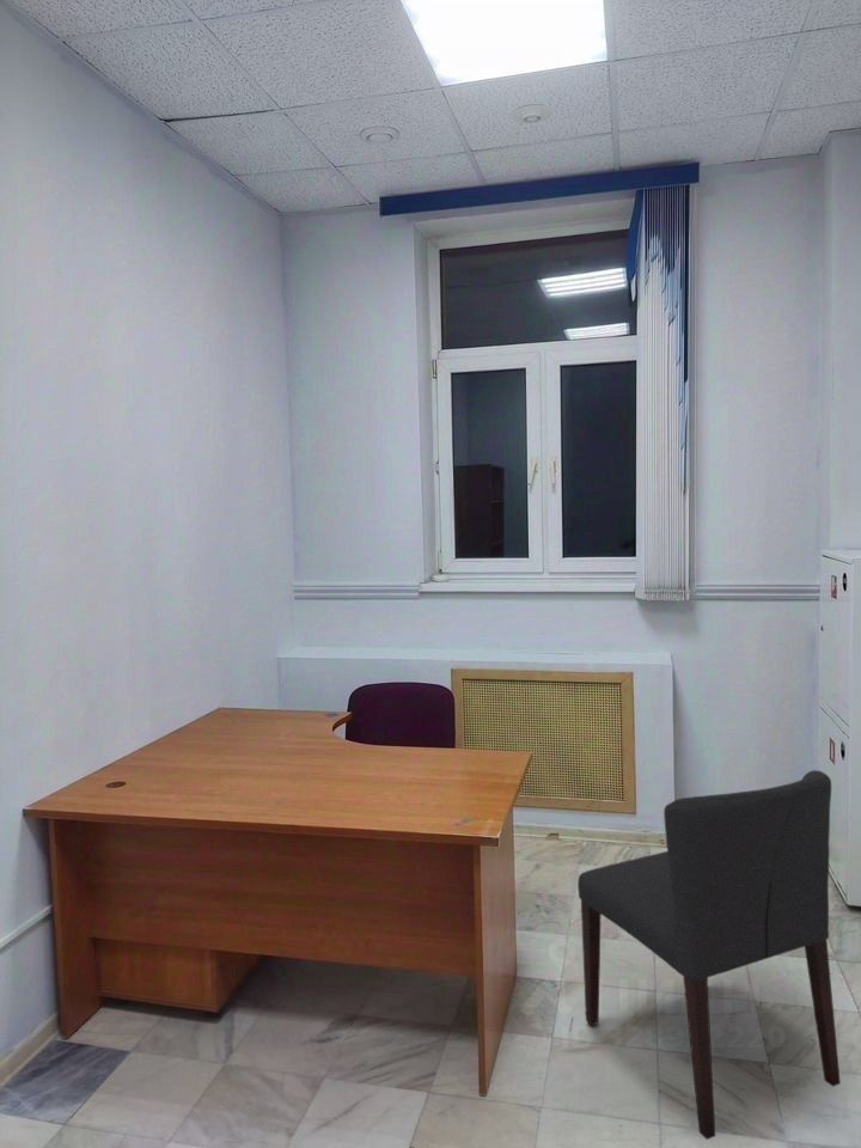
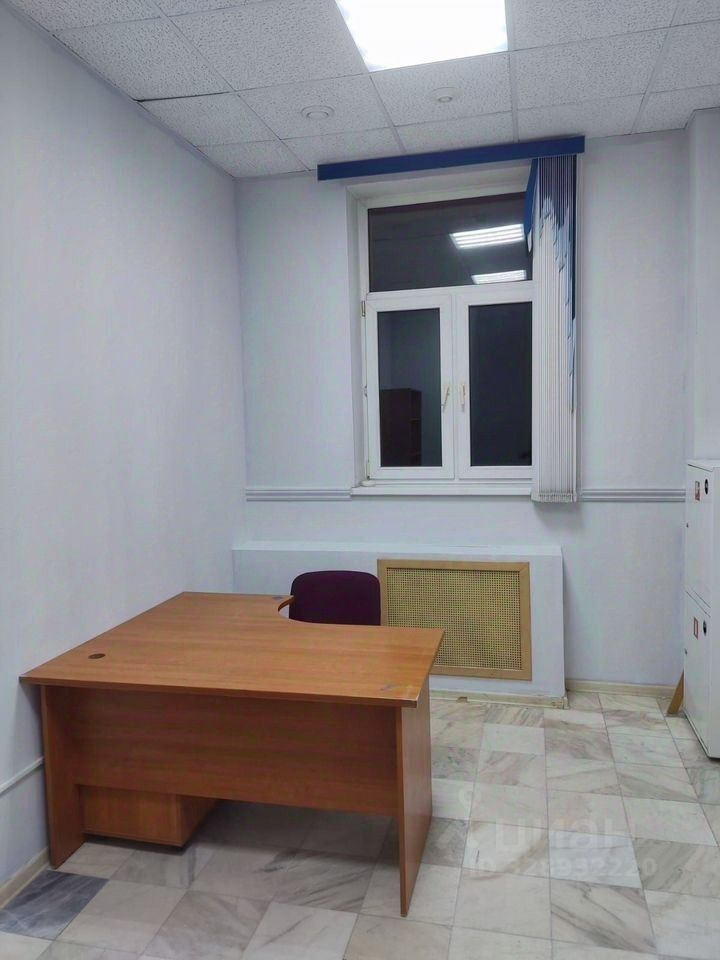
- chair [576,769,842,1141]
